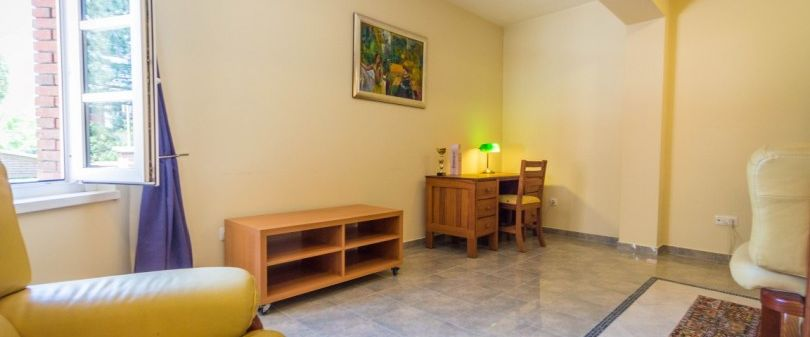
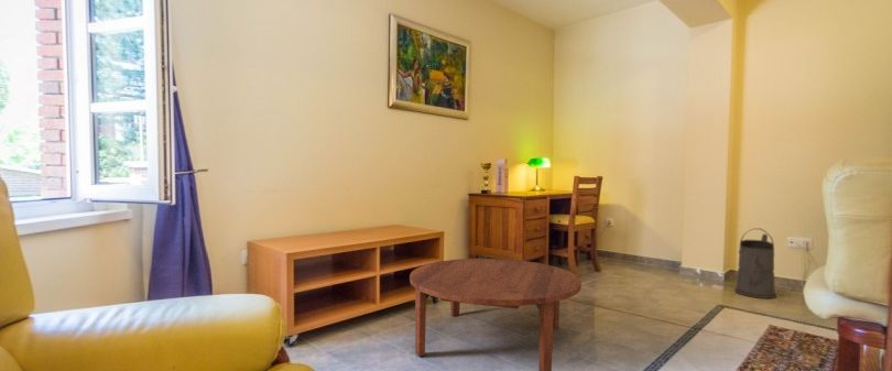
+ coffee table [409,258,583,371]
+ watering can [733,227,777,299]
